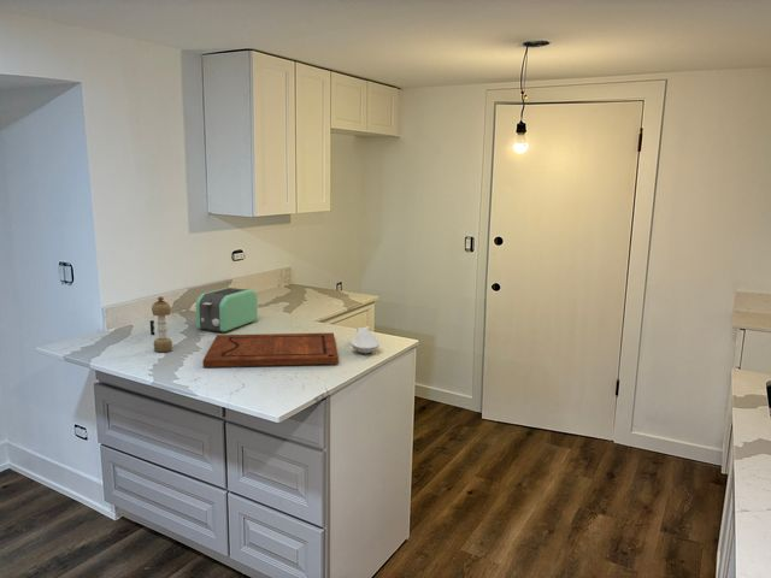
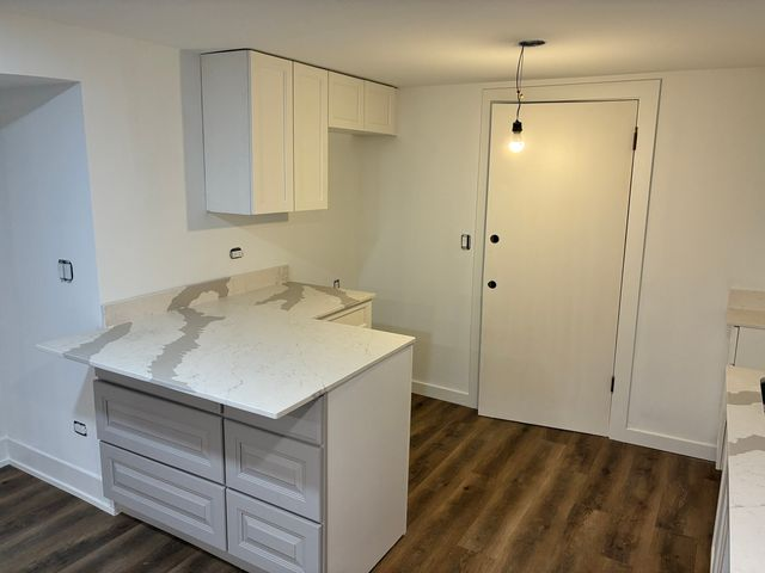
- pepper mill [149,295,173,353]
- spoon rest [349,326,381,354]
- toaster [195,287,259,334]
- cutting board [201,331,340,368]
